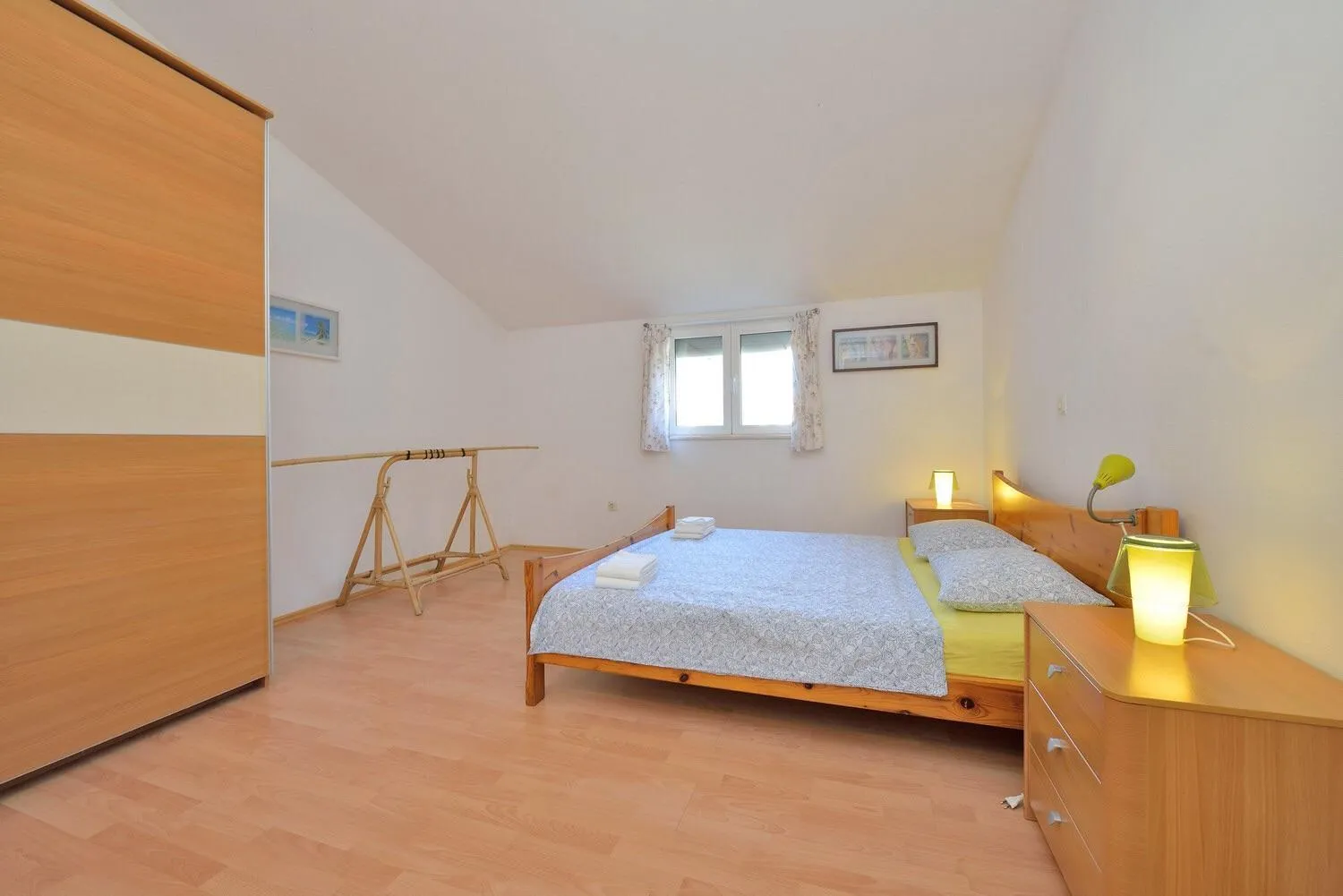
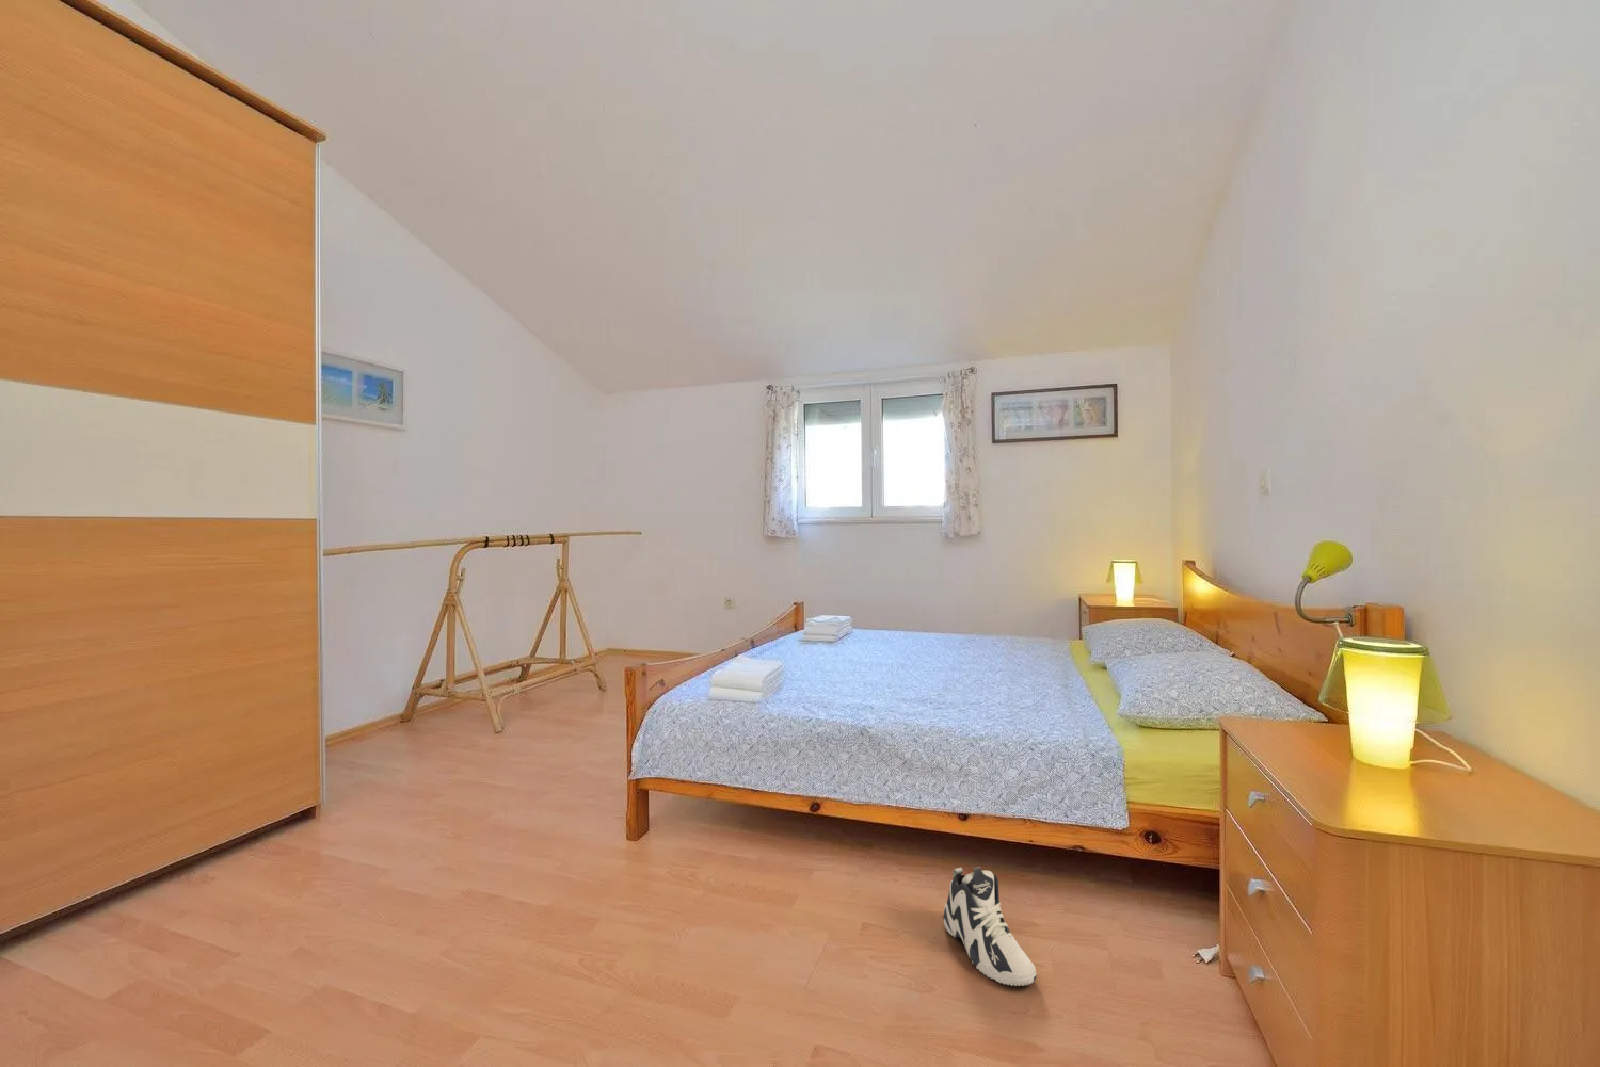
+ sneaker [942,866,1038,987]
